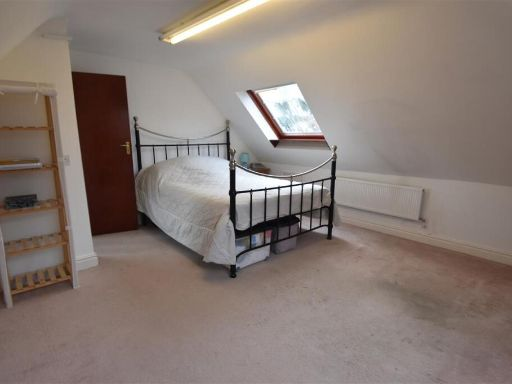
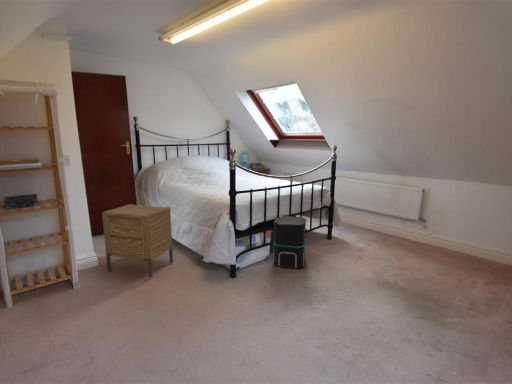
+ speaker [272,215,307,270]
+ nightstand [101,203,174,279]
